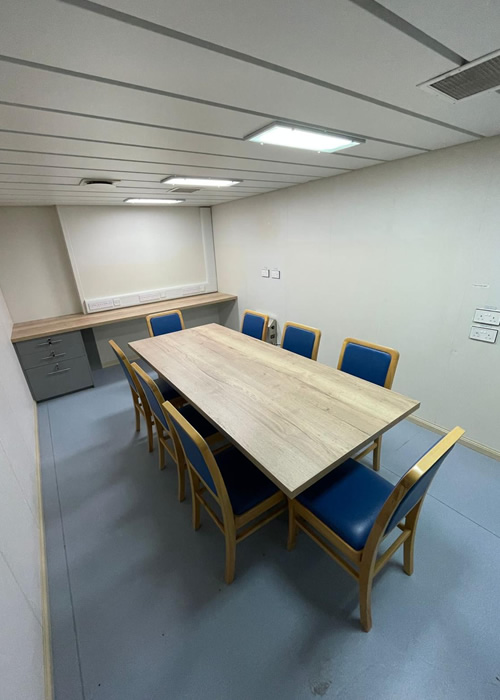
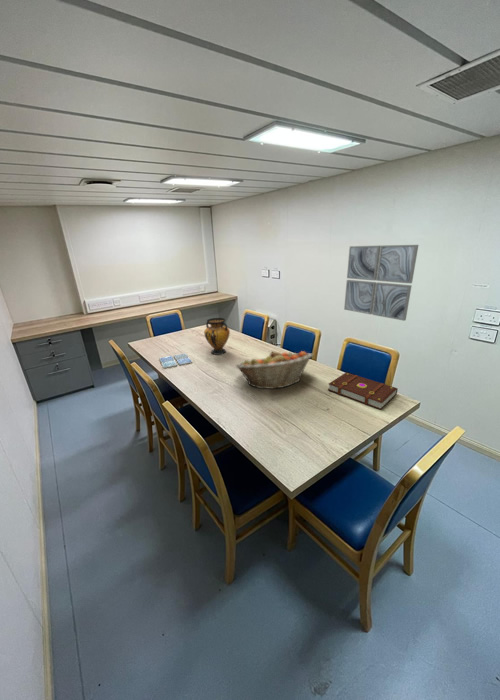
+ fruit basket [235,350,314,390]
+ wall art [343,244,419,322]
+ vase [203,317,231,356]
+ drink coaster [158,352,193,370]
+ book [327,371,399,410]
